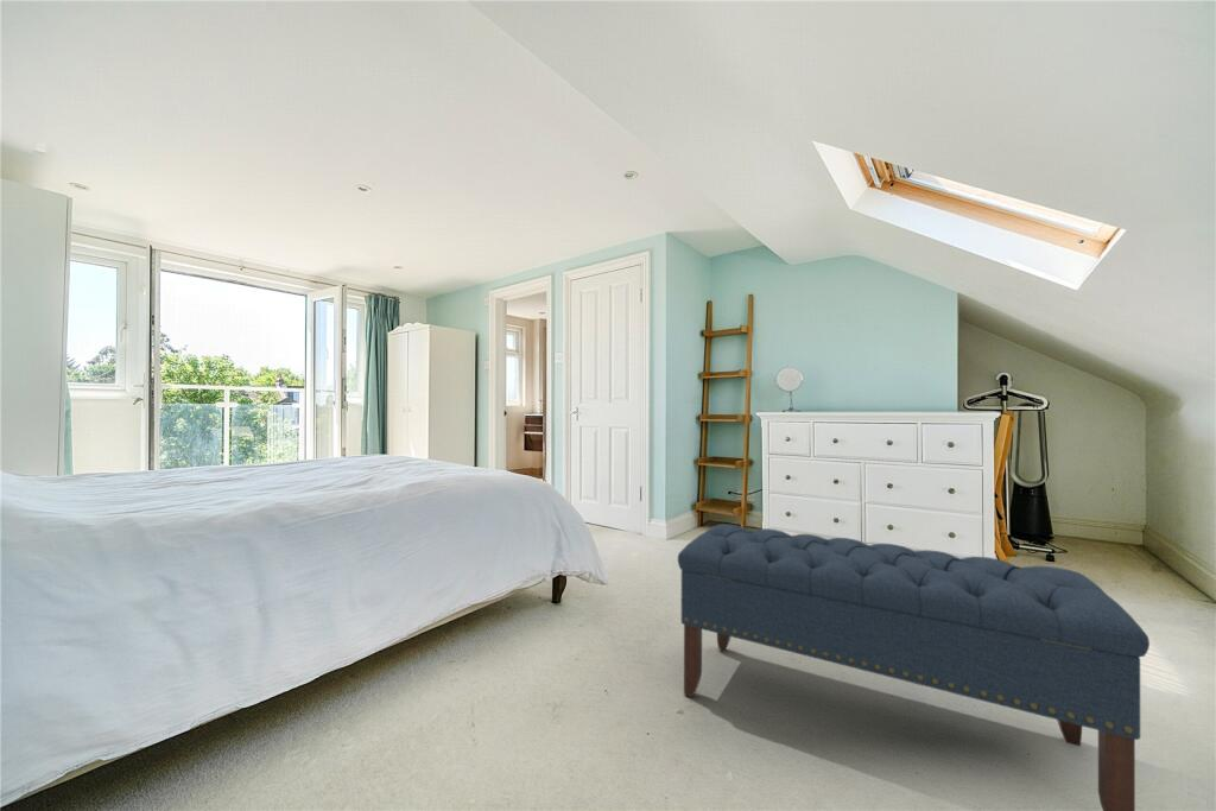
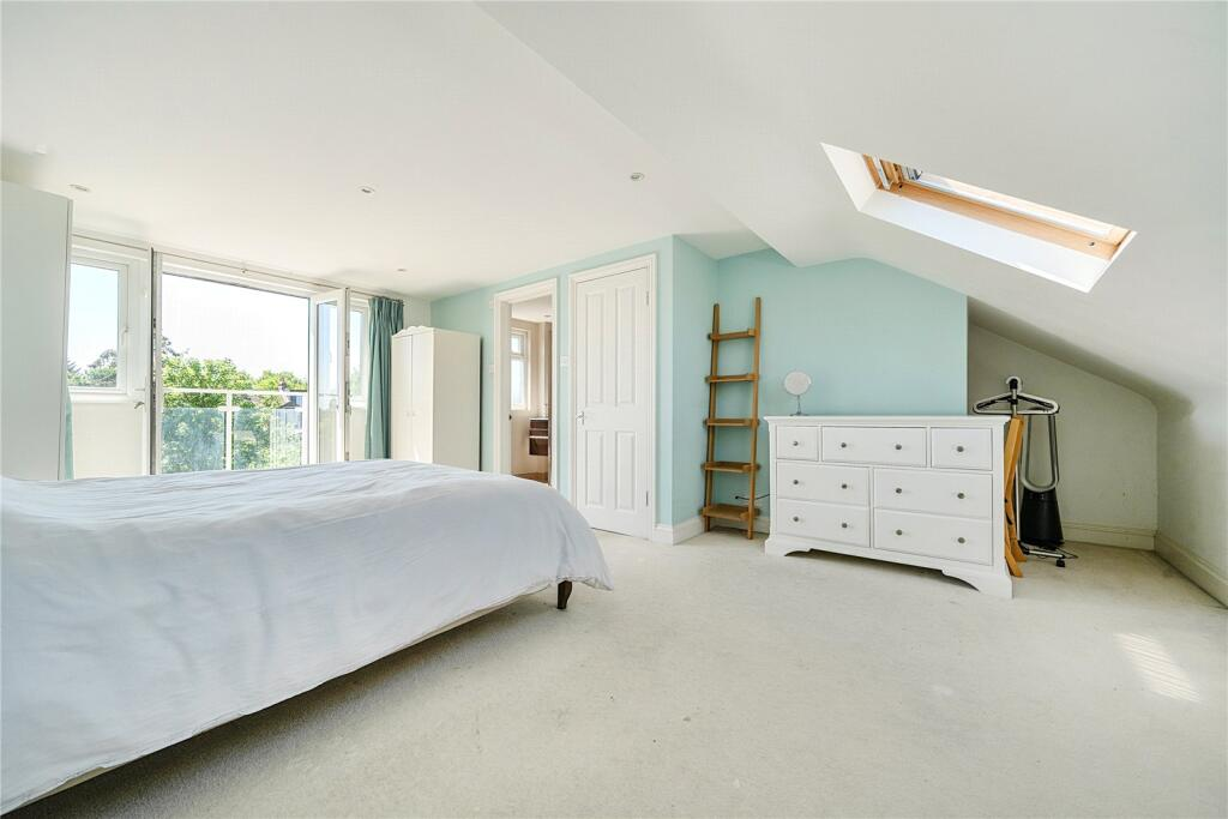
- bench [677,522,1151,811]
